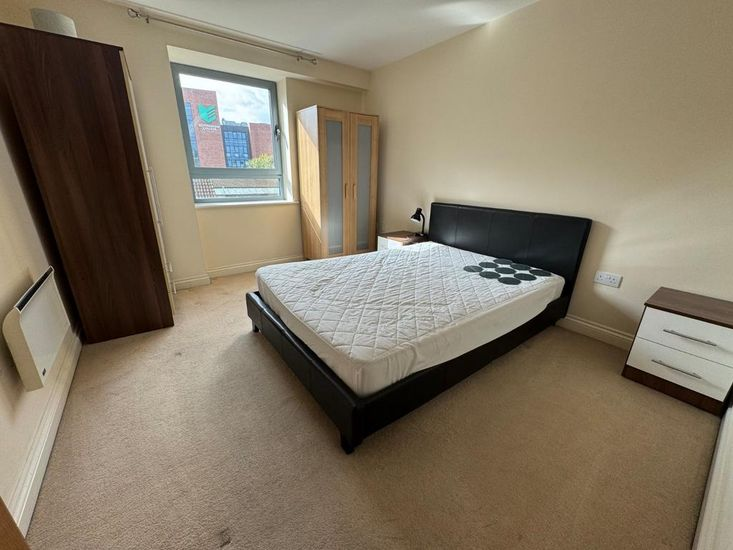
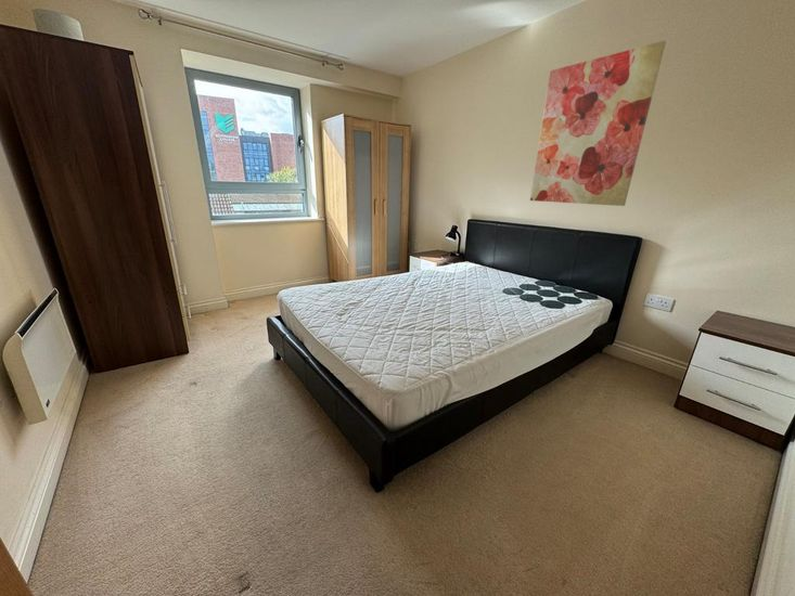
+ wall art [529,40,667,207]
